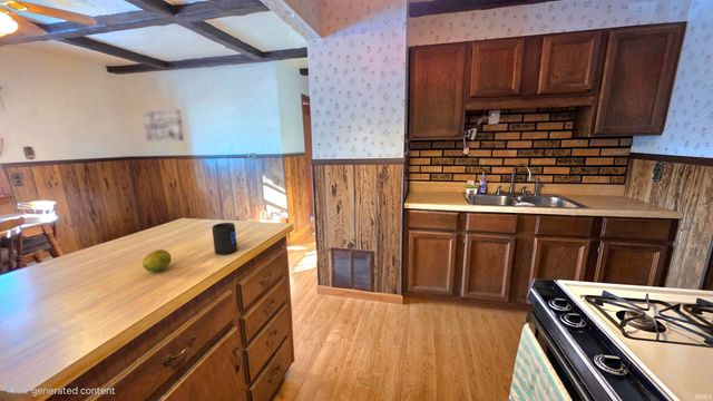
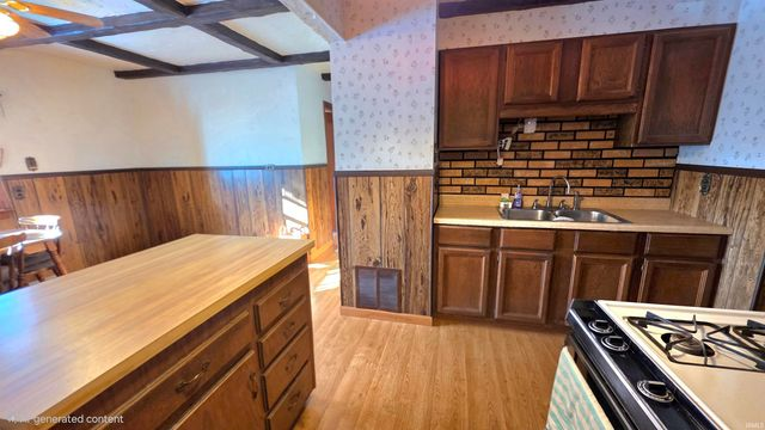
- fruit [141,248,173,273]
- wall art [141,109,185,143]
- mug [212,222,238,255]
